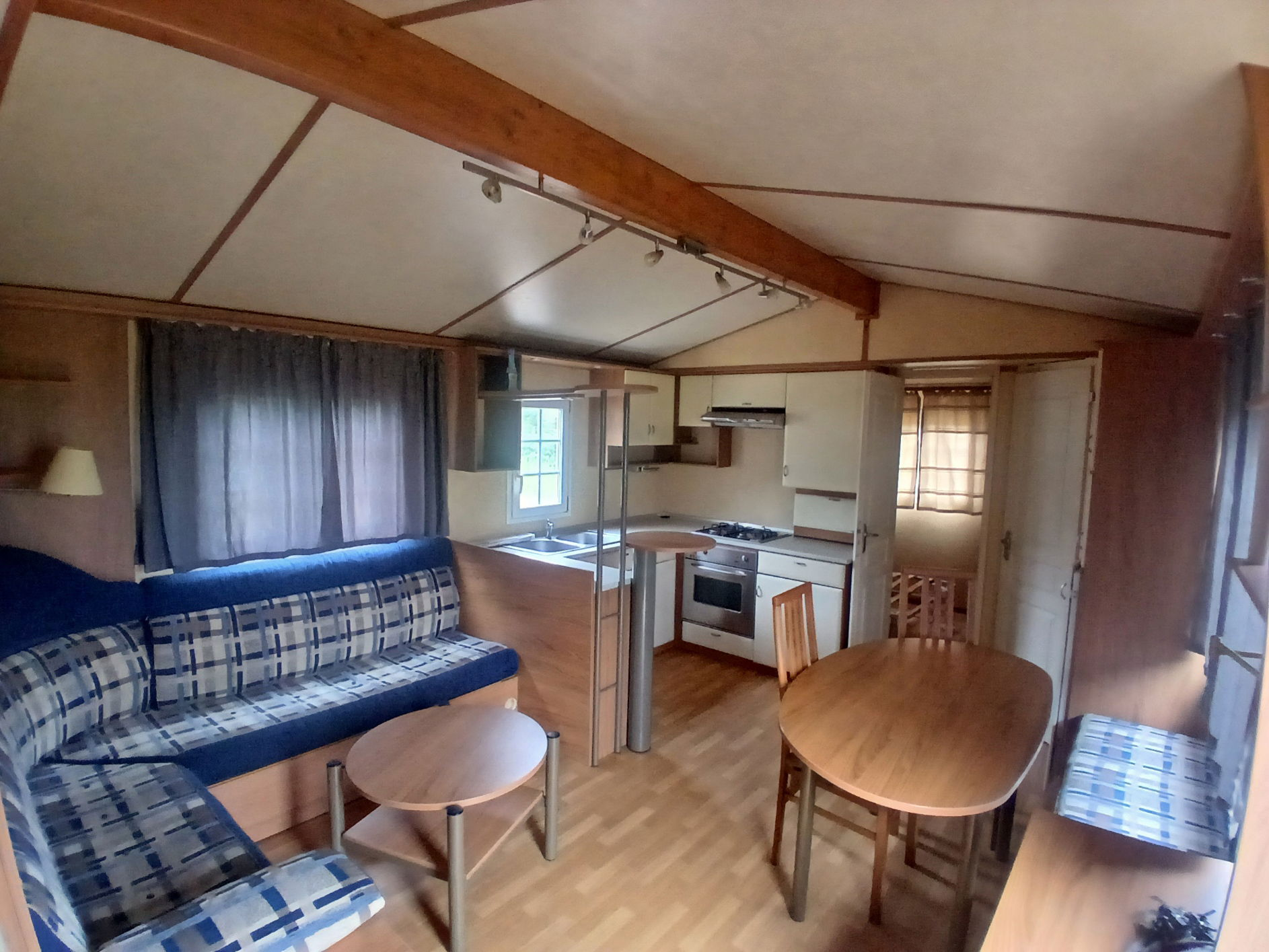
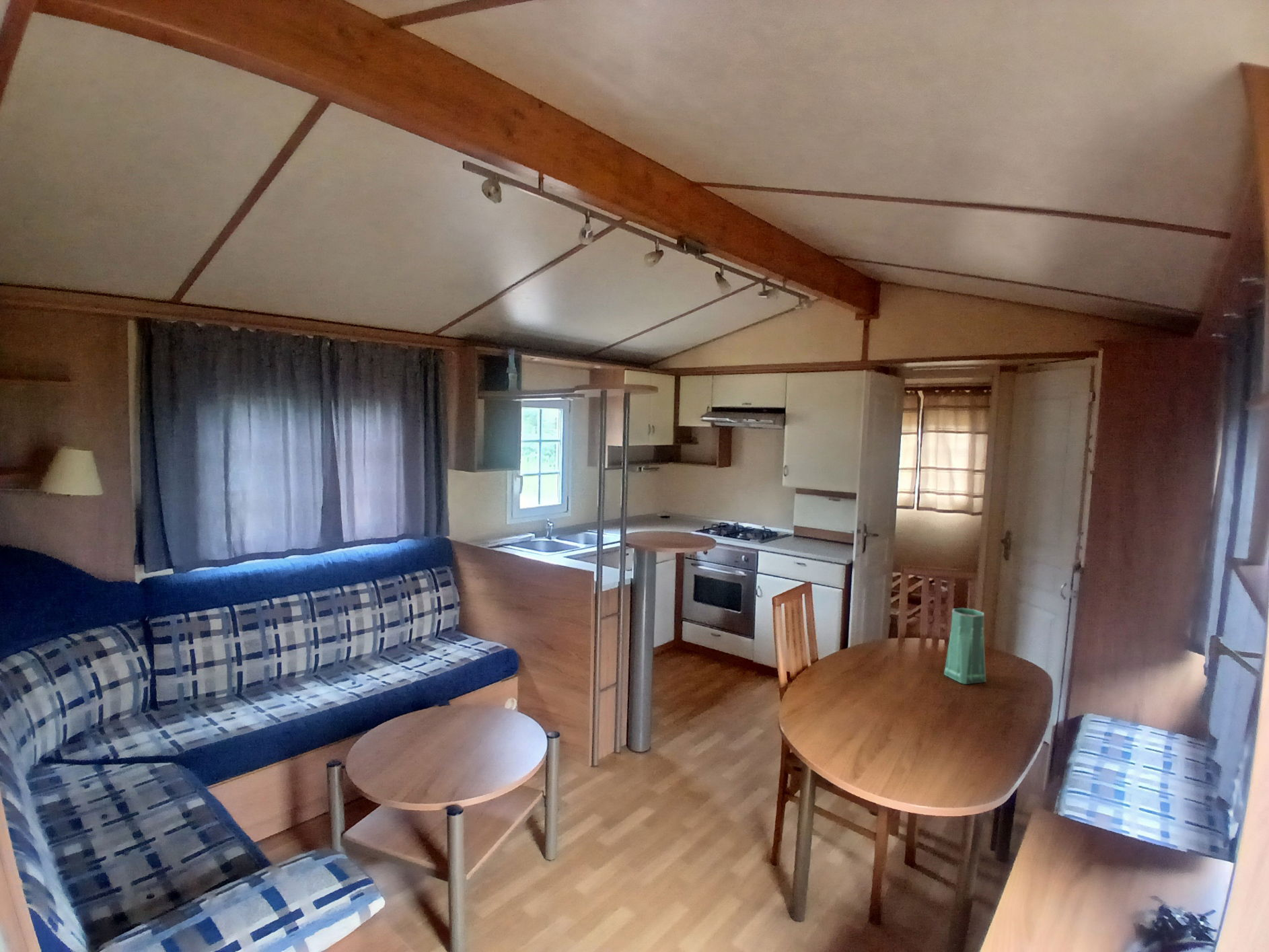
+ vase [943,608,986,685]
